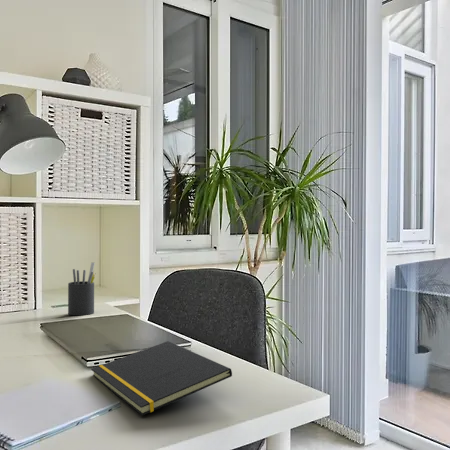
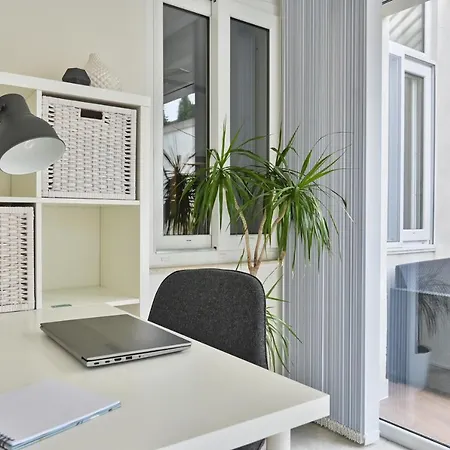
- pen holder [67,262,96,316]
- notepad [90,340,233,416]
